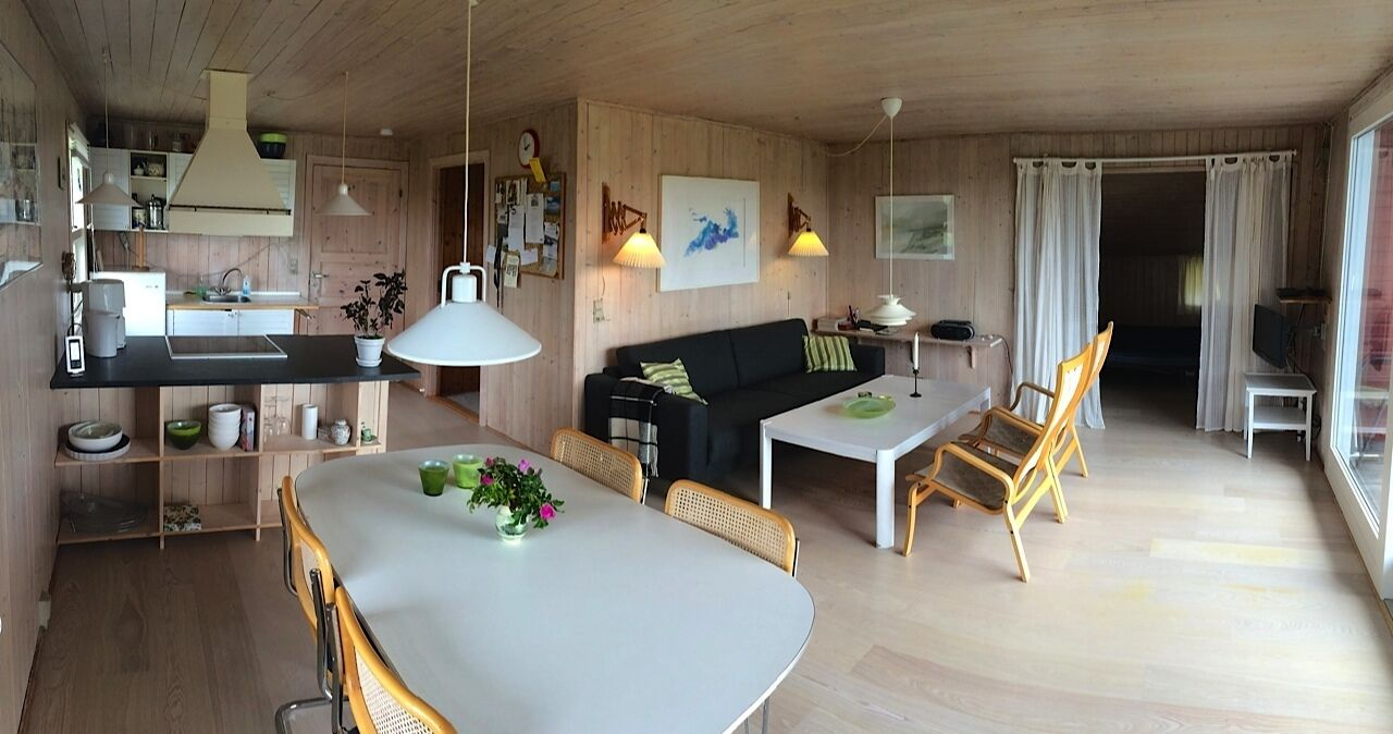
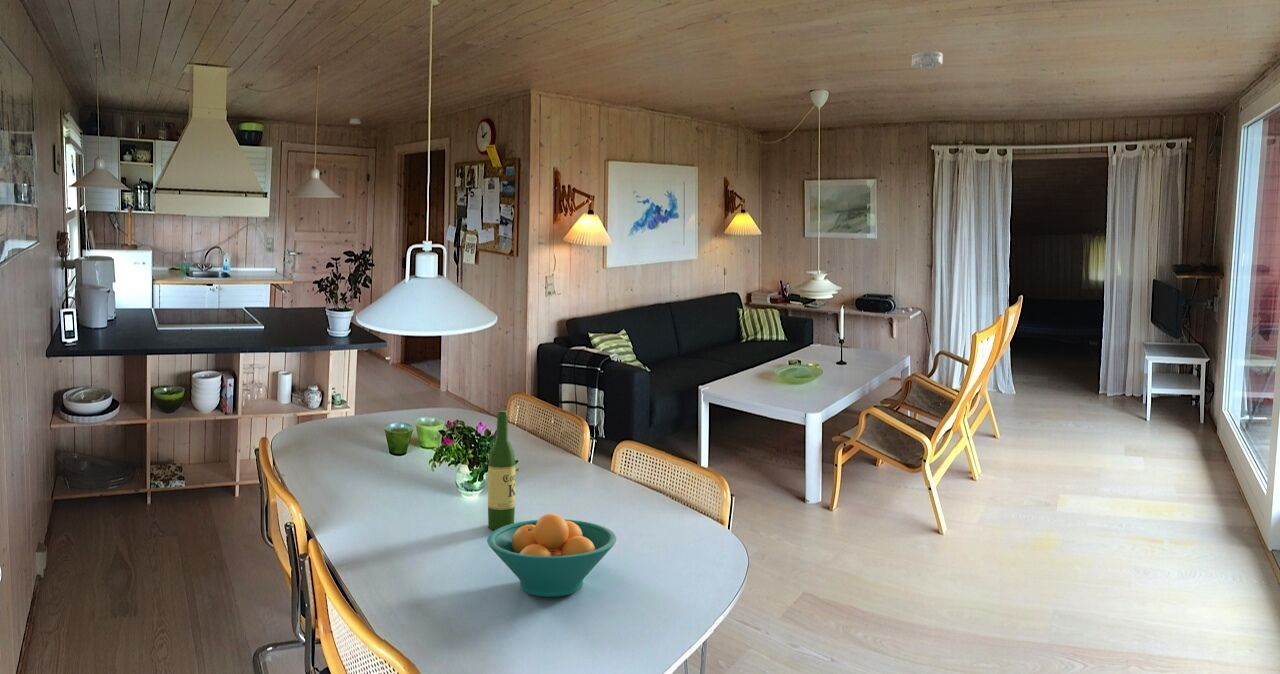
+ fruit bowl [486,513,617,598]
+ smoke detector [911,50,944,70]
+ wine bottle [487,410,516,531]
